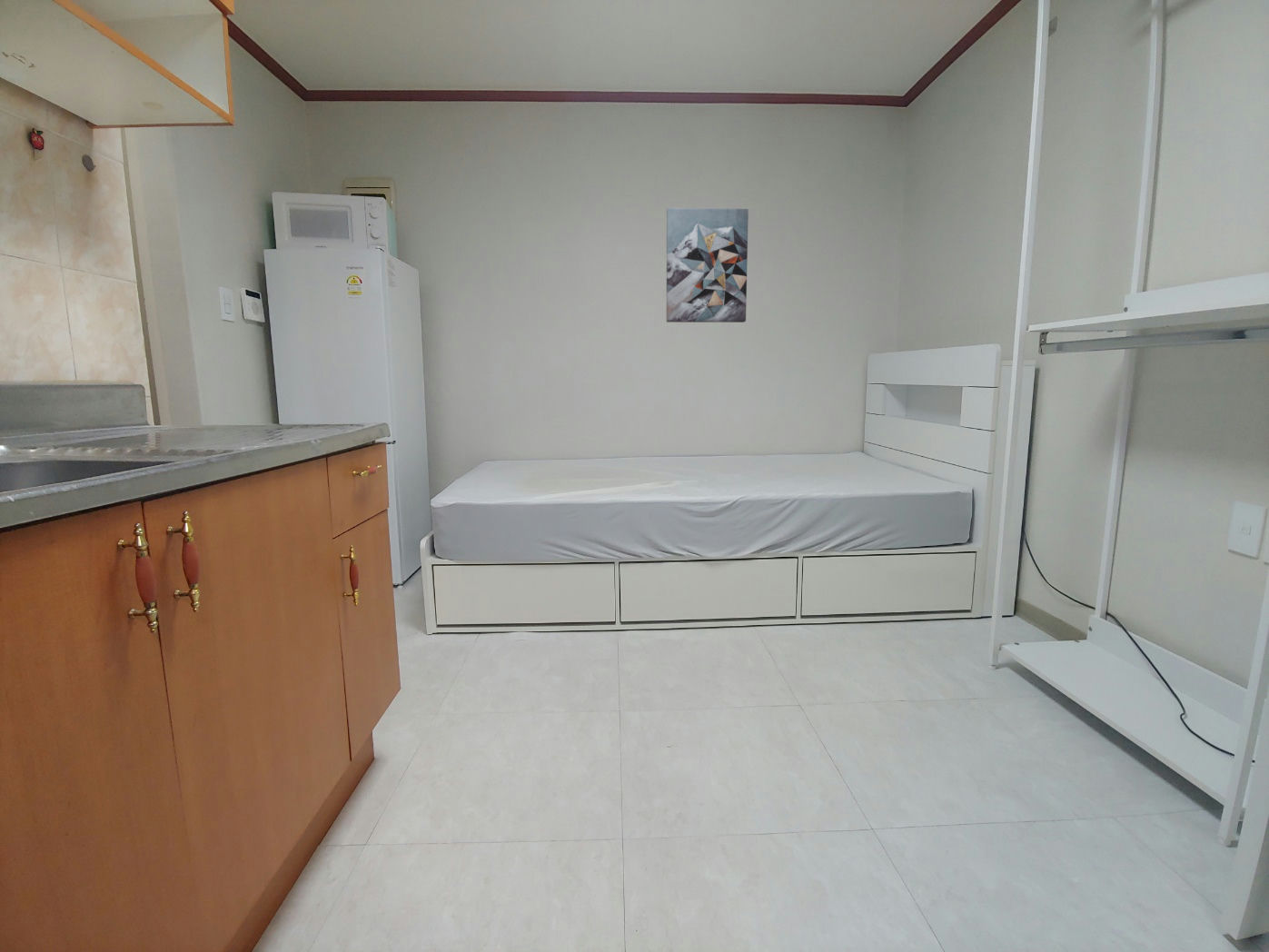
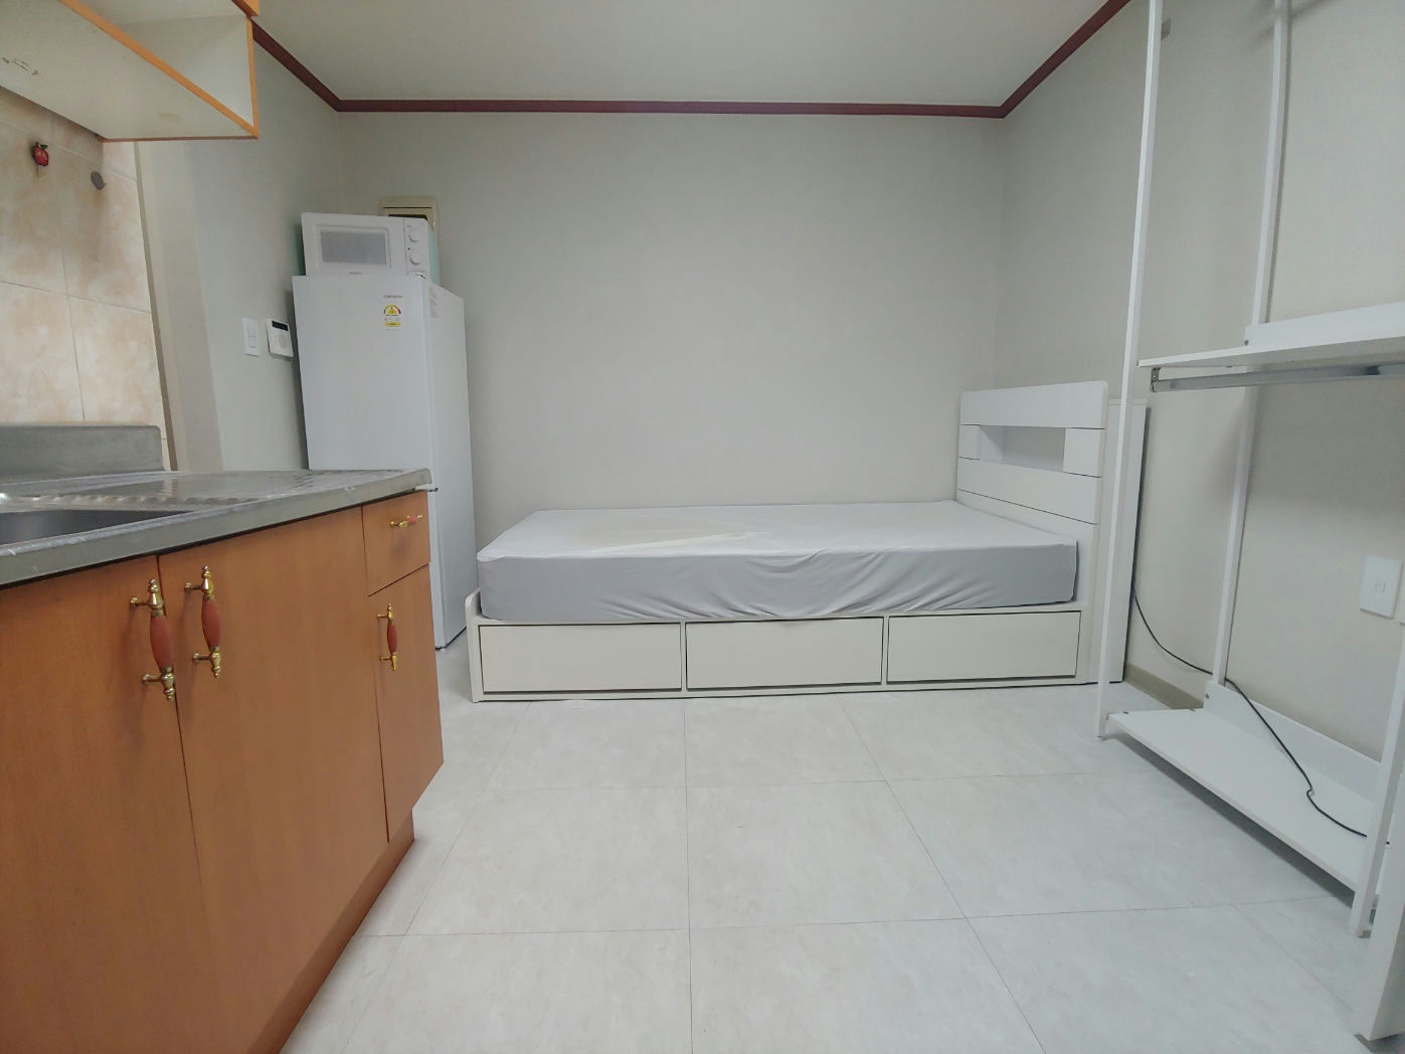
- wall art [666,207,749,323]
